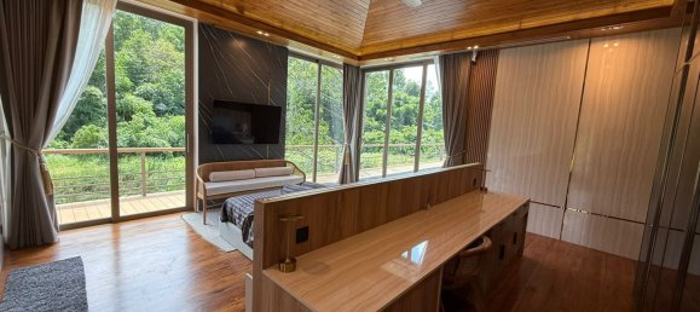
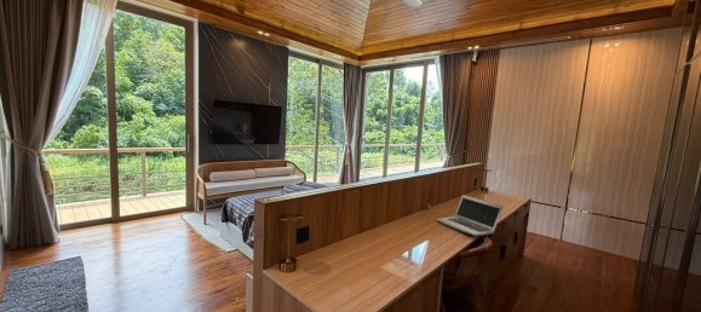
+ laptop [435,193,504,237]
